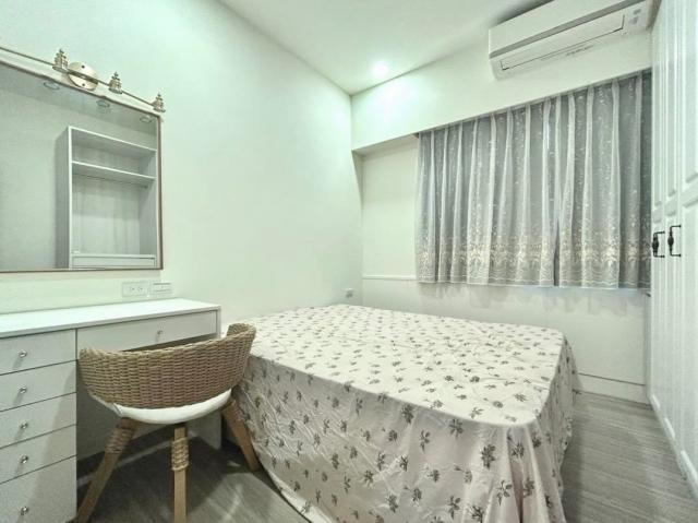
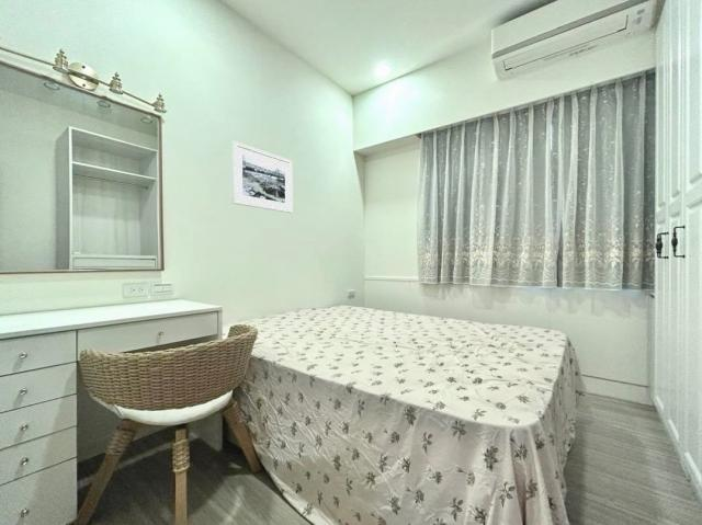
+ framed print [231,140,293,214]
